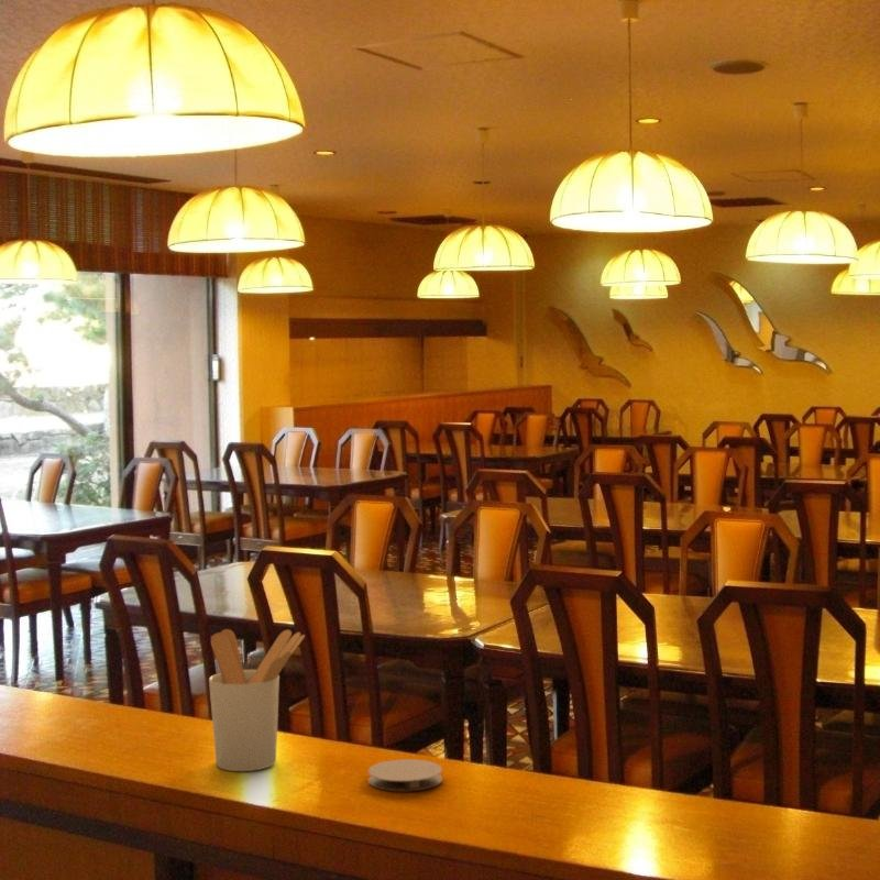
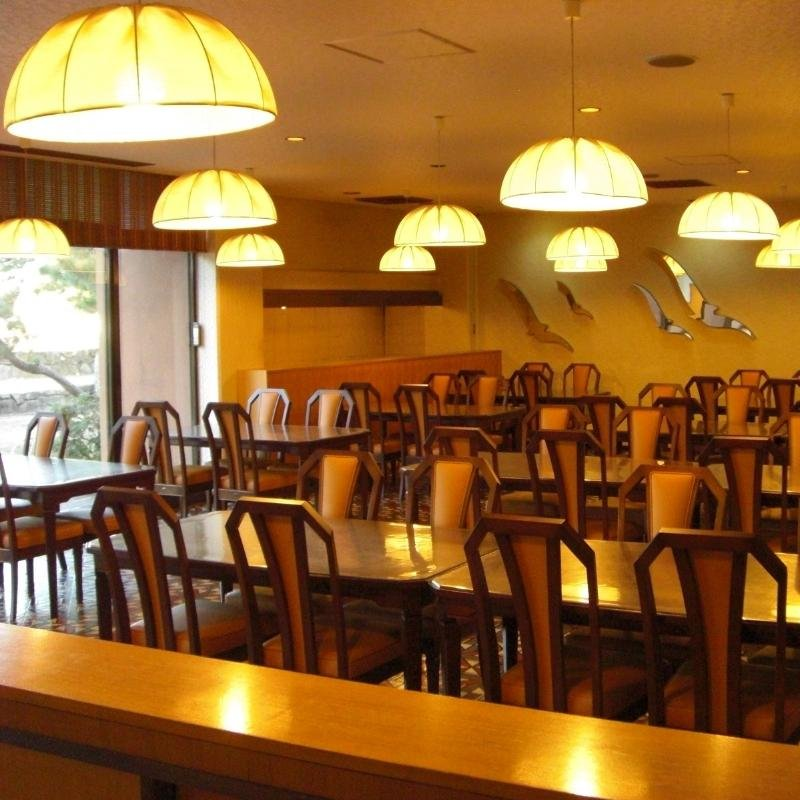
- coaster [367,758,443,792]
- utensil holder [208,628,306,772]
